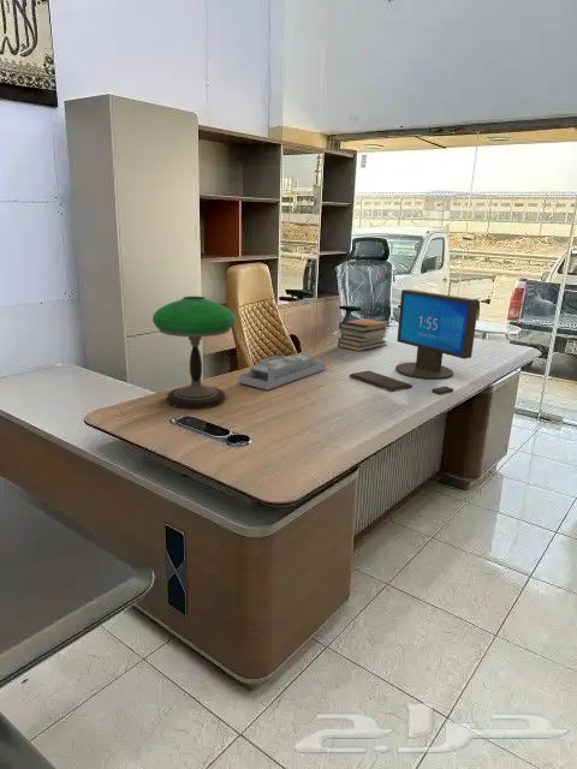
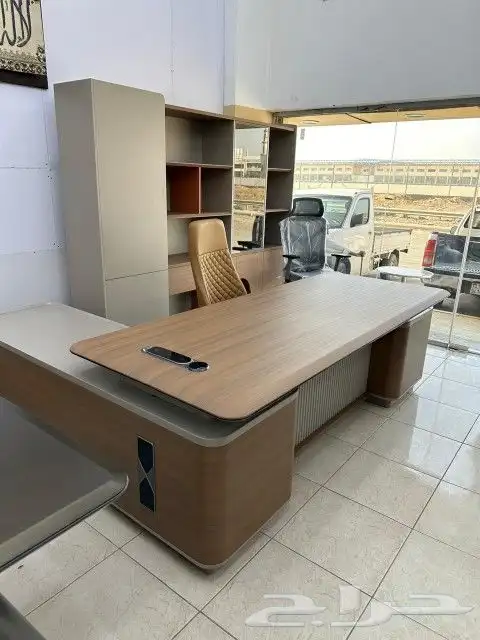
- desk organizer [238,353,327,391]
- monitor [349,288,480,397]
- table lamp [151,296,237,410]
- book stack [337,317,392,352]
